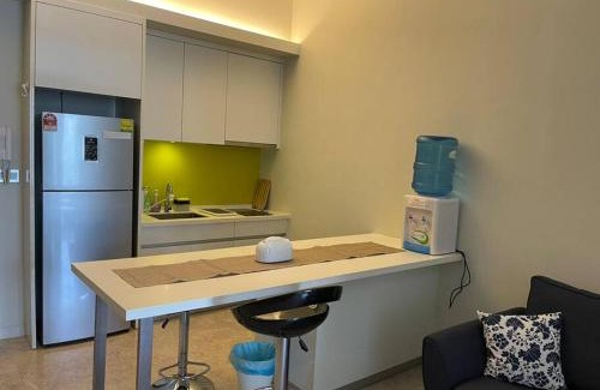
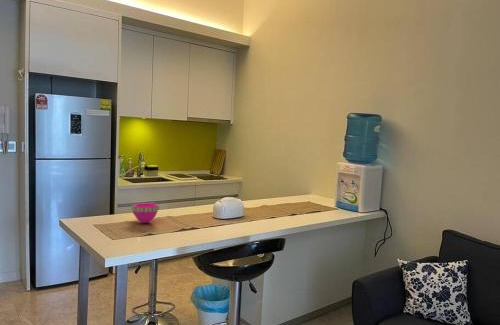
+ bowl [131,202,160,224]
